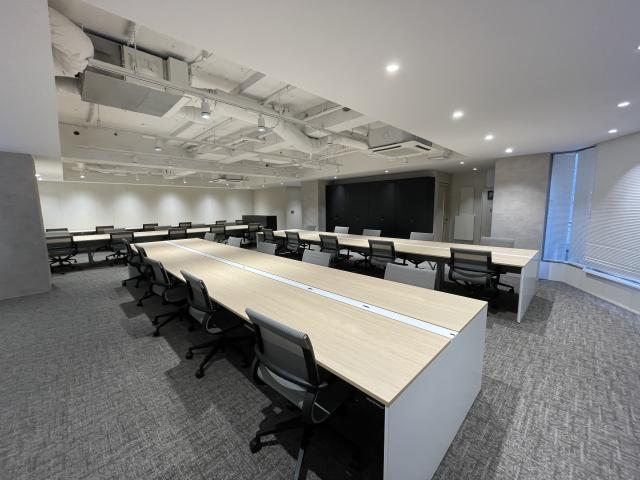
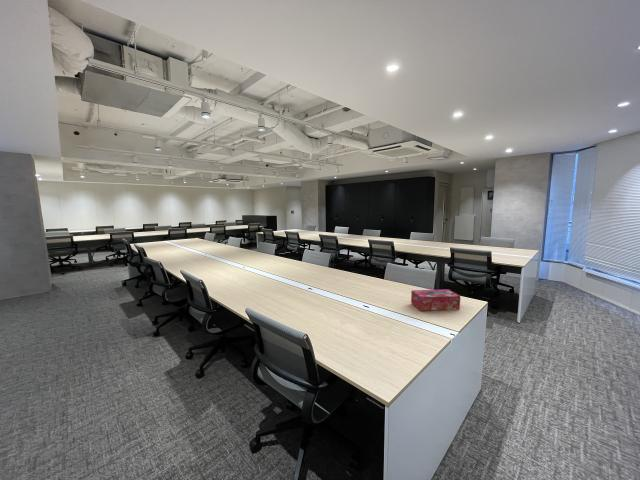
+ tissue box [410,288,461,312]
